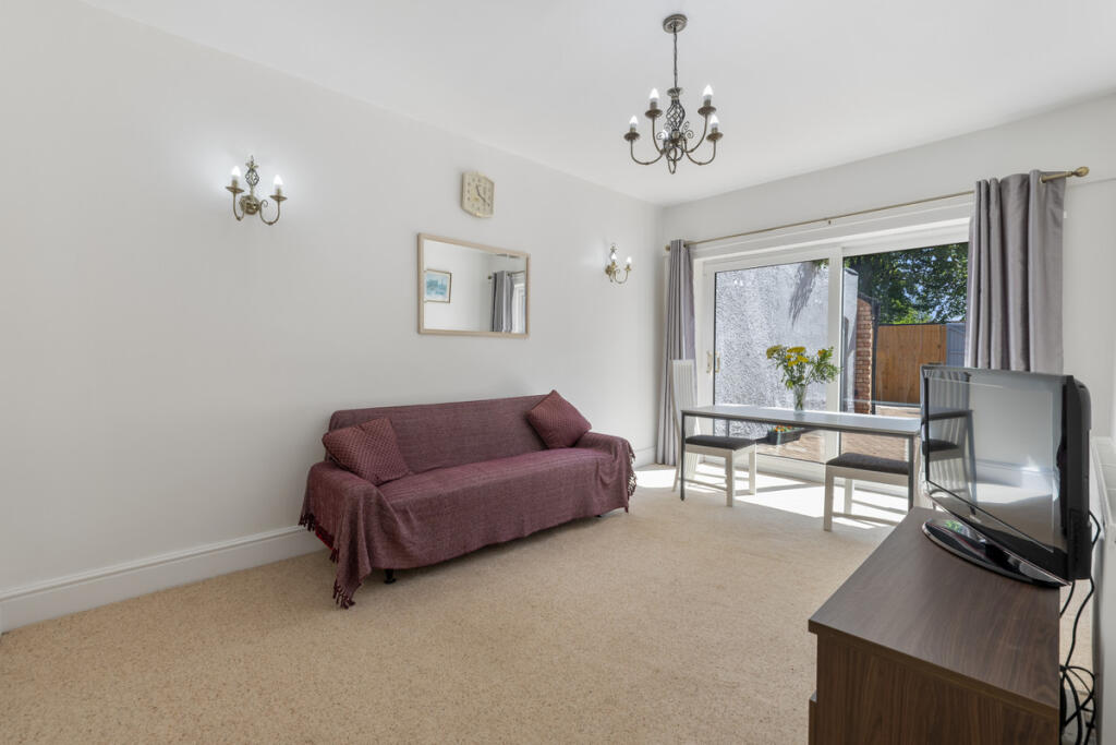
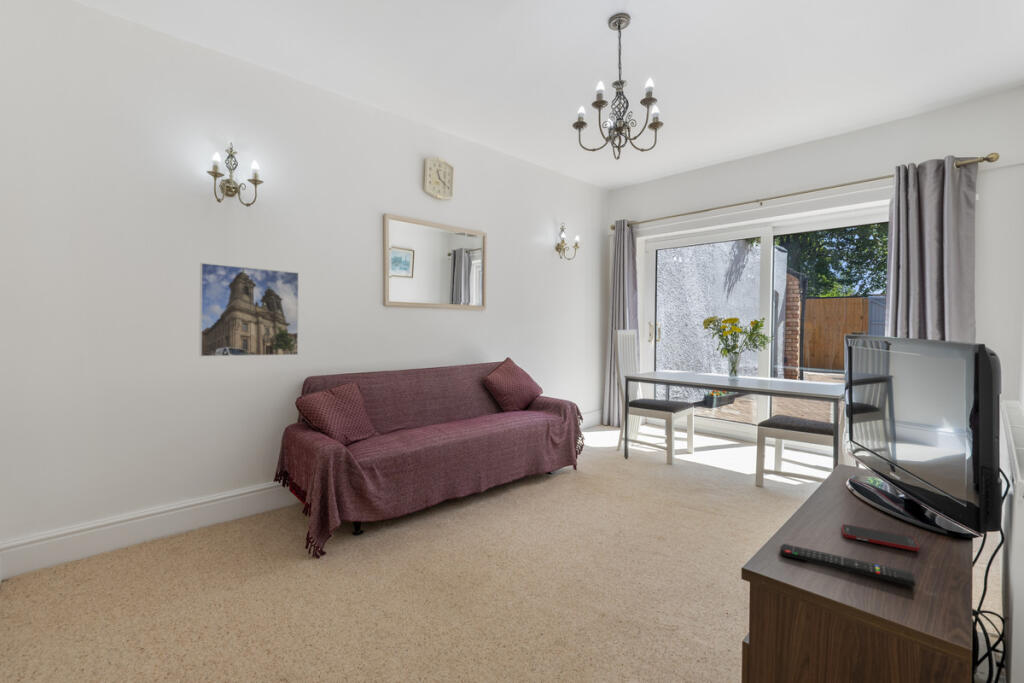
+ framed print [199,262,300,358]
+ remote control [779,543,916,587]
+ cell phone [841,523,920,552]
